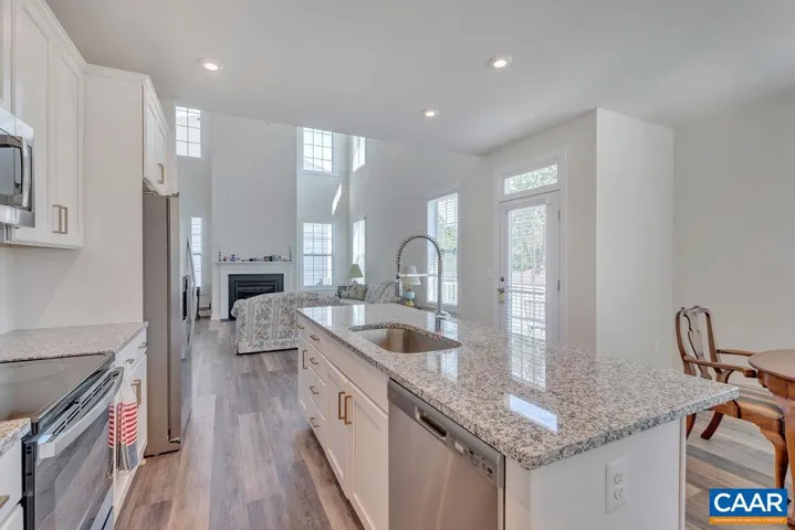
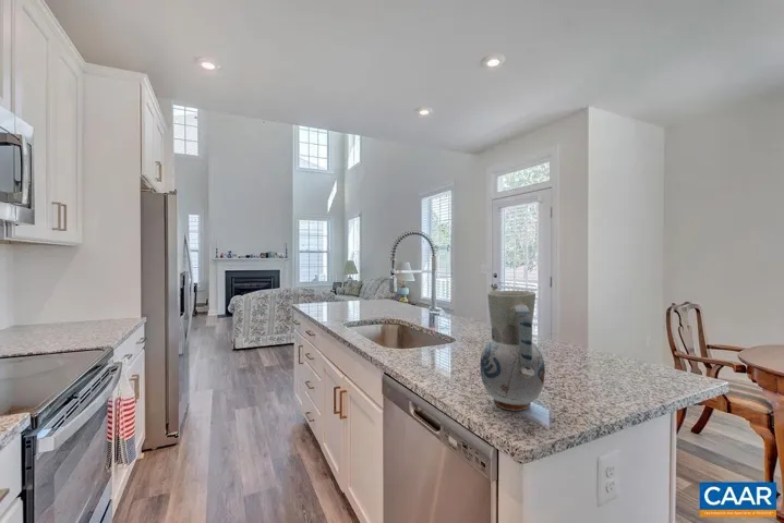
+ vase [479,290,546,412]
